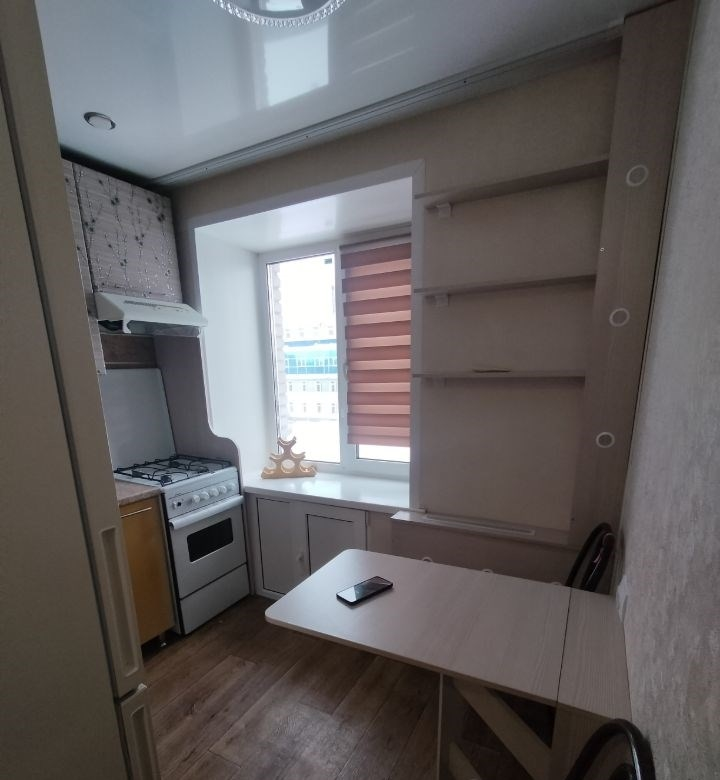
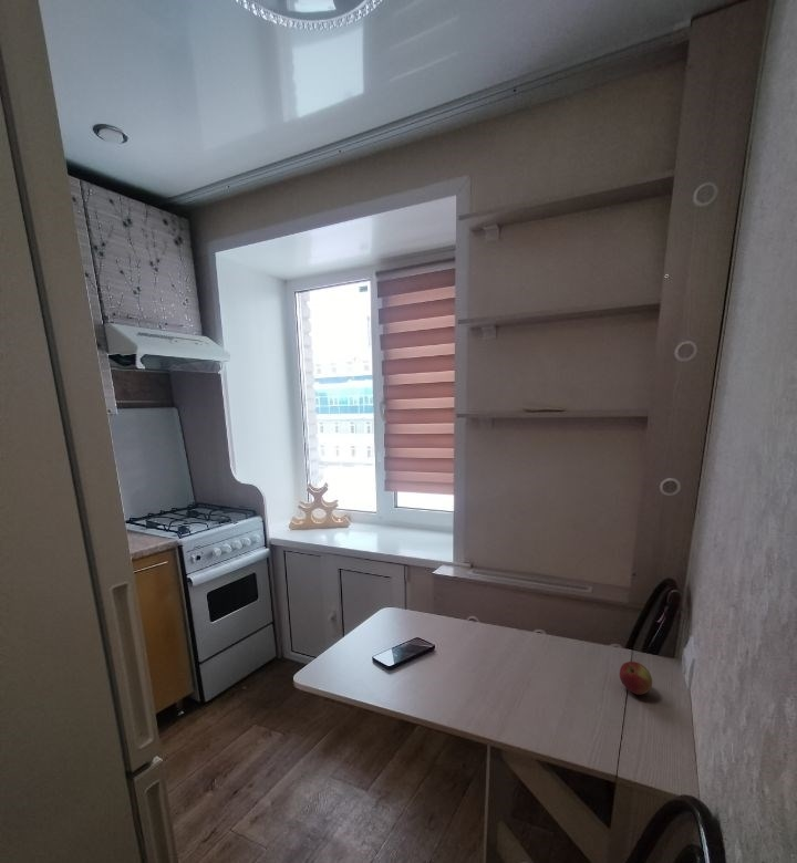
+ apple [619,661,653,696]
